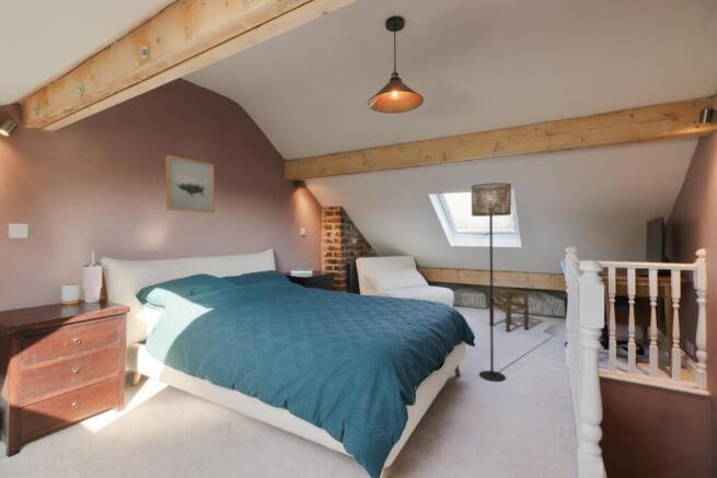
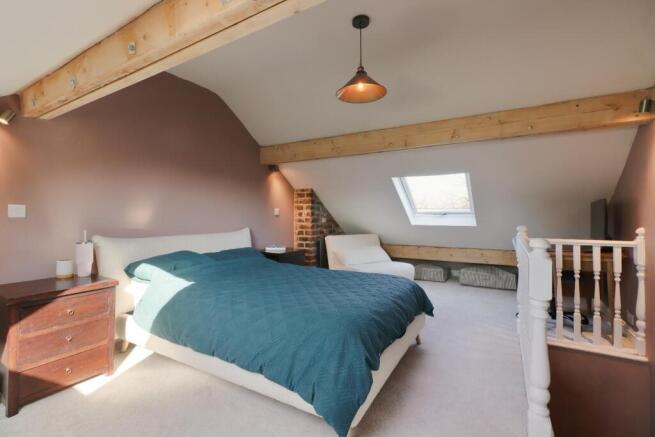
- floor lamp [470,182,512,383]
- stool [488,289,530,333]
- wall art [164,154,216,213]
